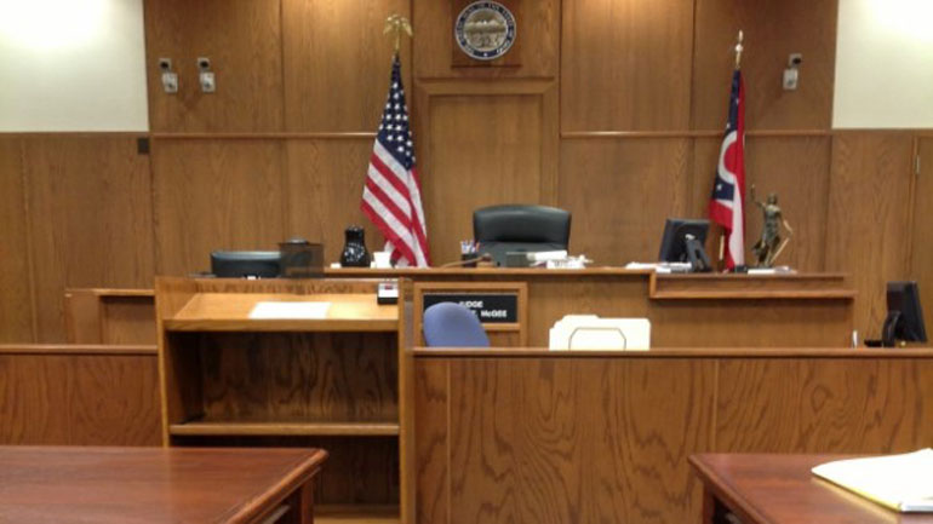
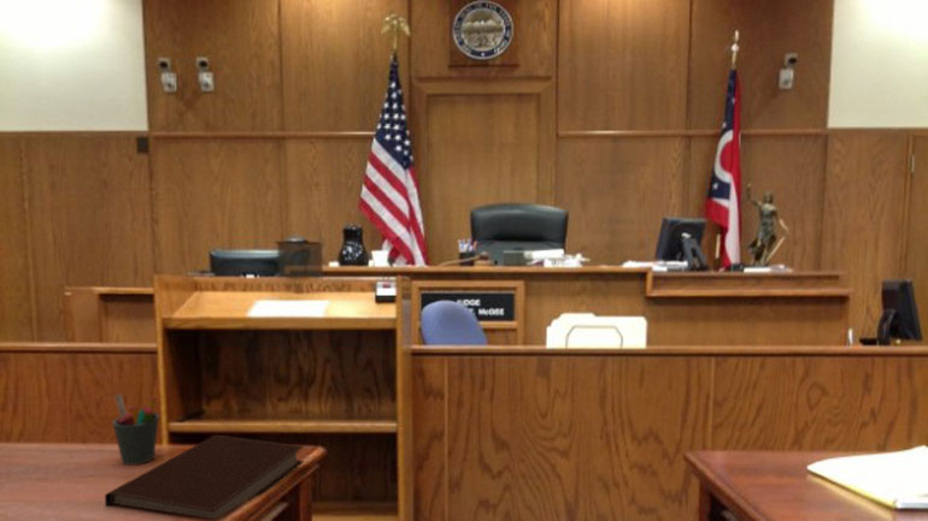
+ notebook [104,434,306,520]
+ pen holder [112,392,160,467]
